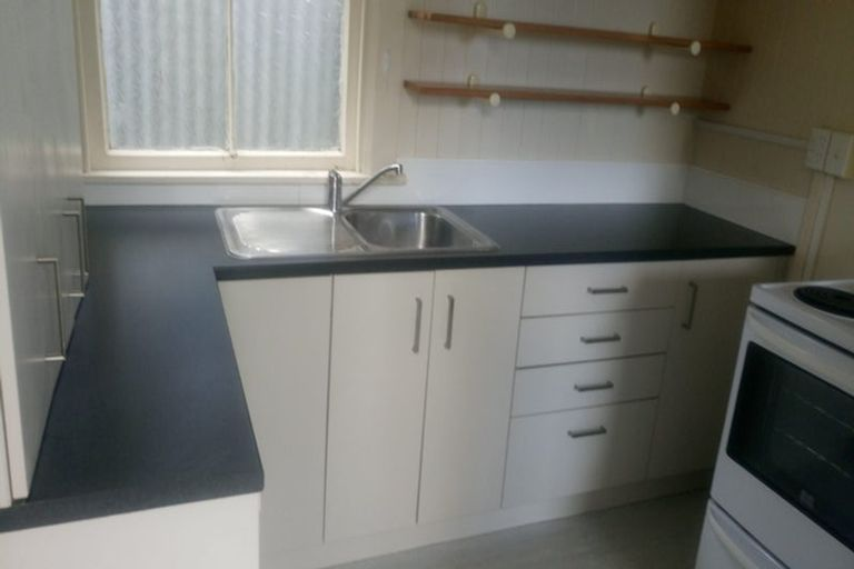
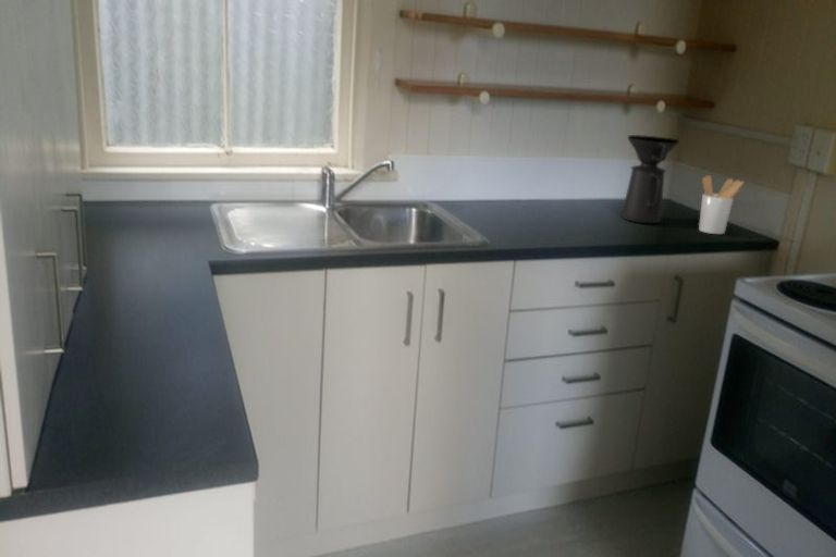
+ coffee maker [620,134,680,224]
+ utensil holder [698,174,745,235]
